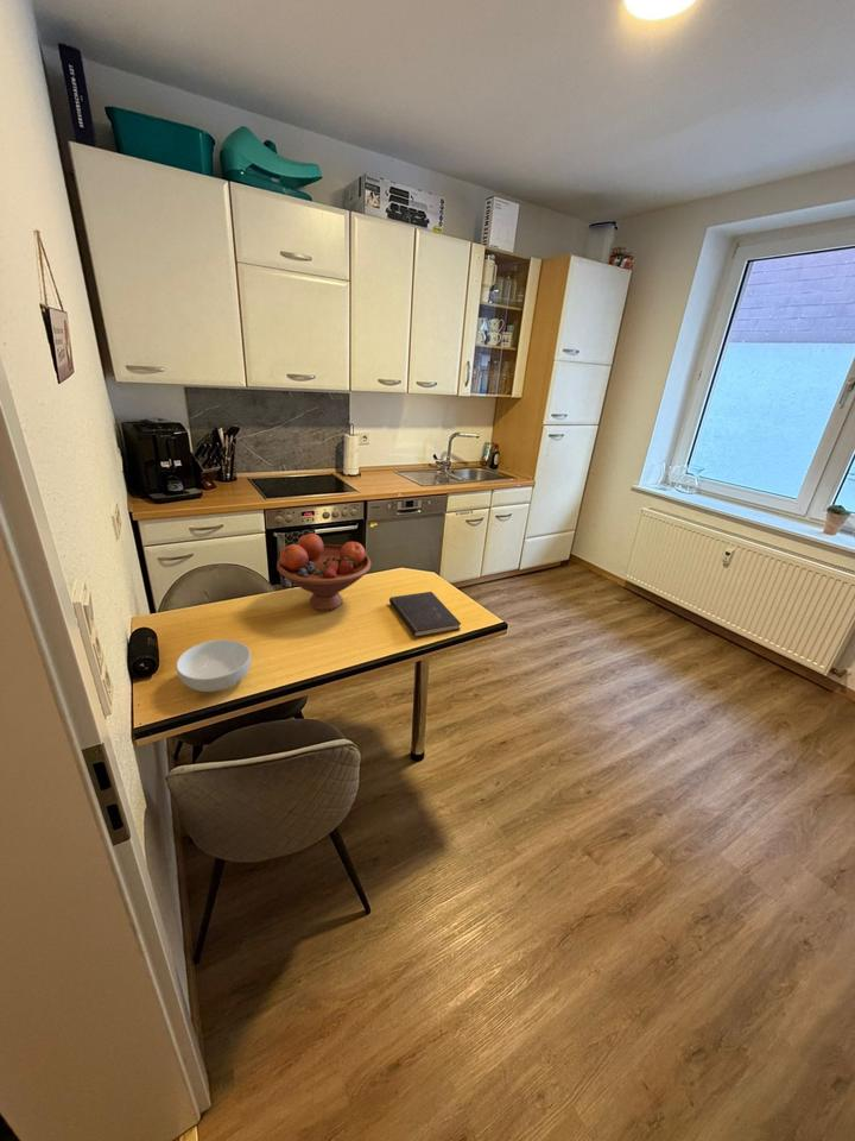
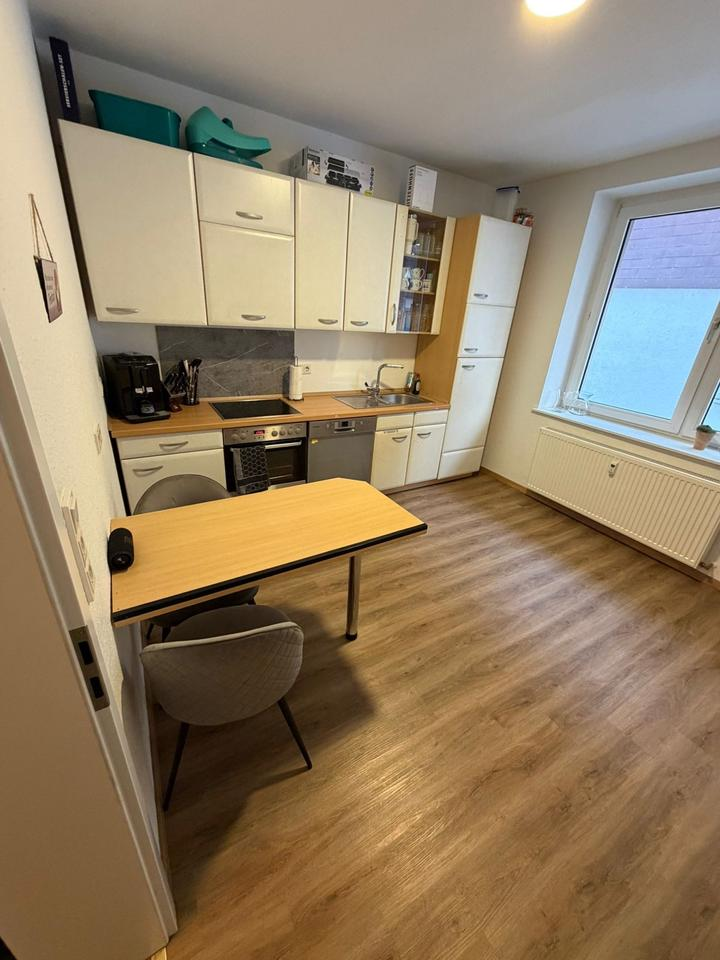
- cereal bowl [176,638,252,693]
- fruit bowl [276,532,372,612]
- hardcover book [388,591,462,638]
